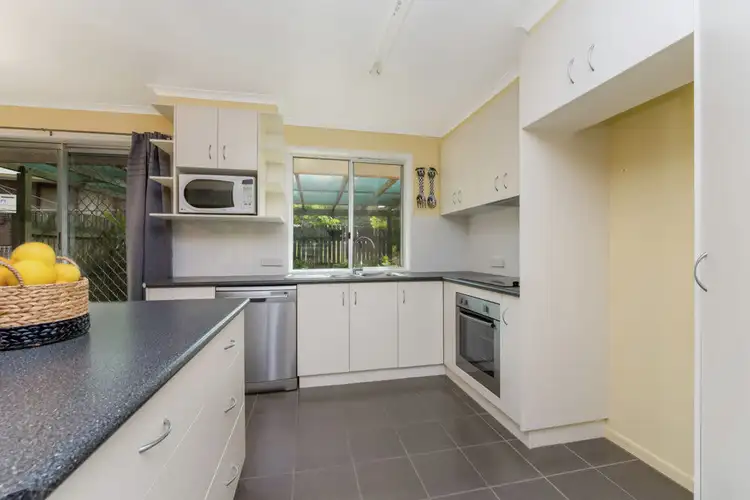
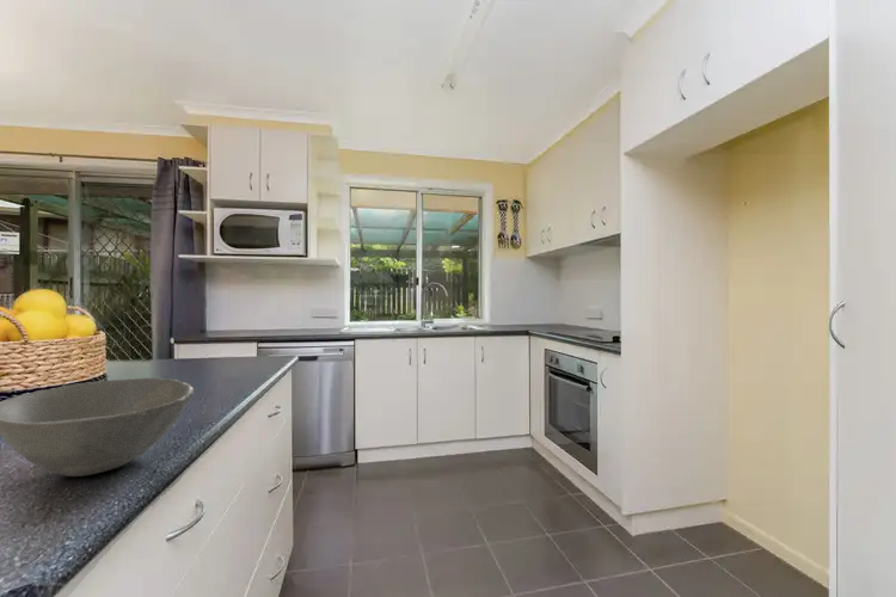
+ bowl [0,377,195,478]
